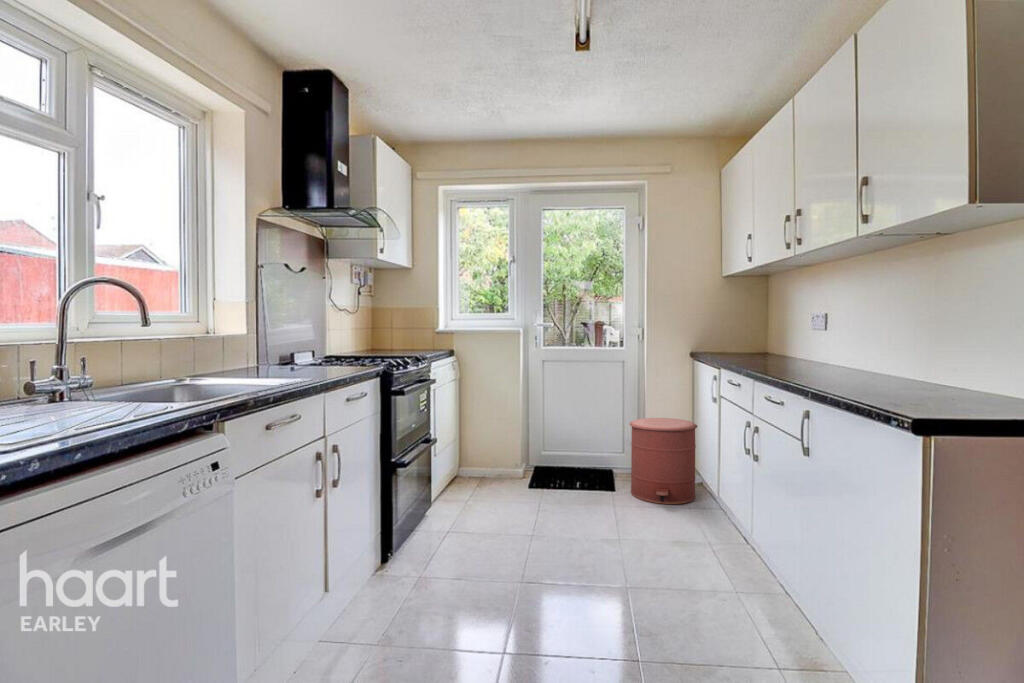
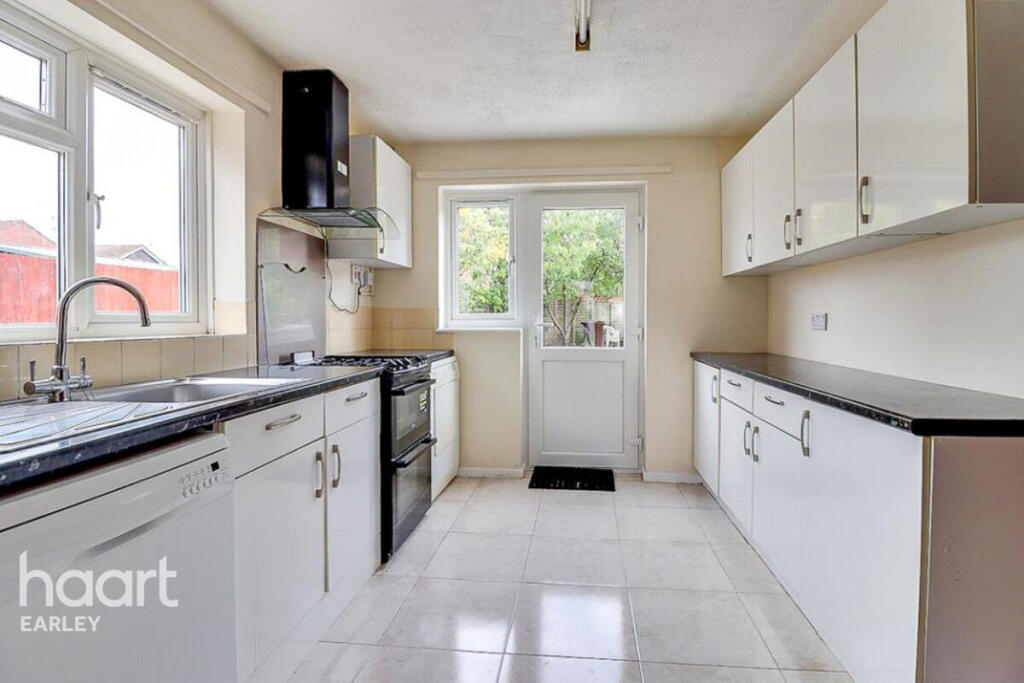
- trash can [628,417,698,505]
